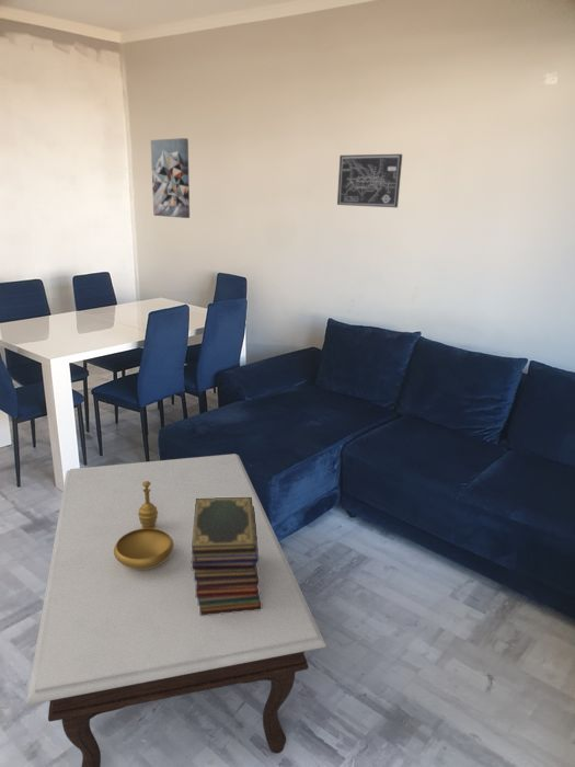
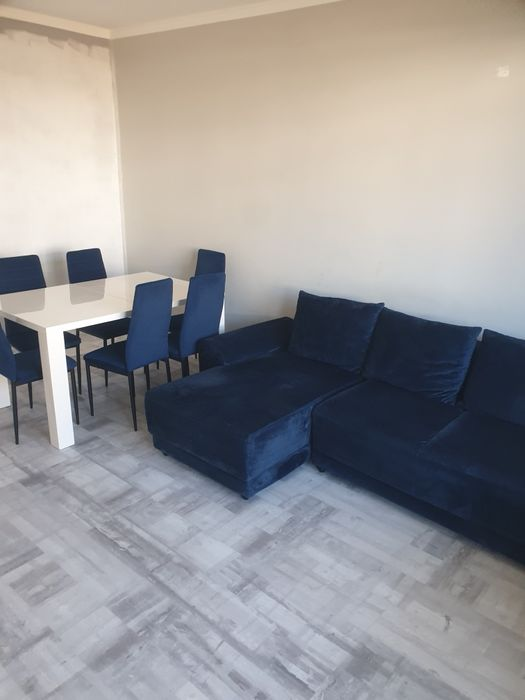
- book stack [192,497,262,616]
- wall art [336,153,403,208]
- wall art [150,137,191,219]
- decorative bowl [114,481,174,570]
- coffee table [25,453,327,767]
